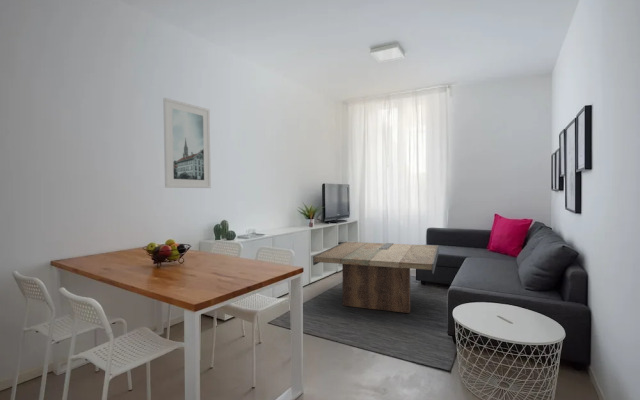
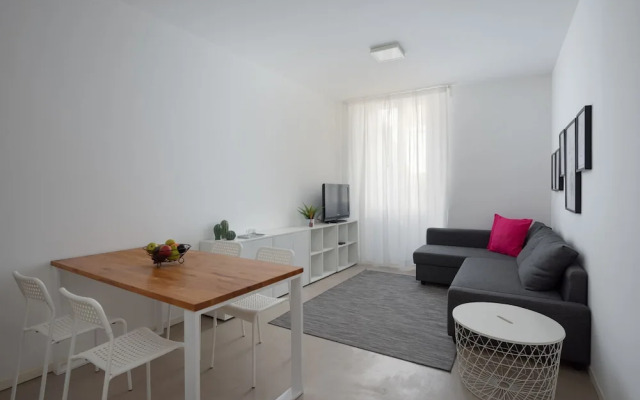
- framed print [162,97,212,189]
- coffee table [312,240,440,314]
